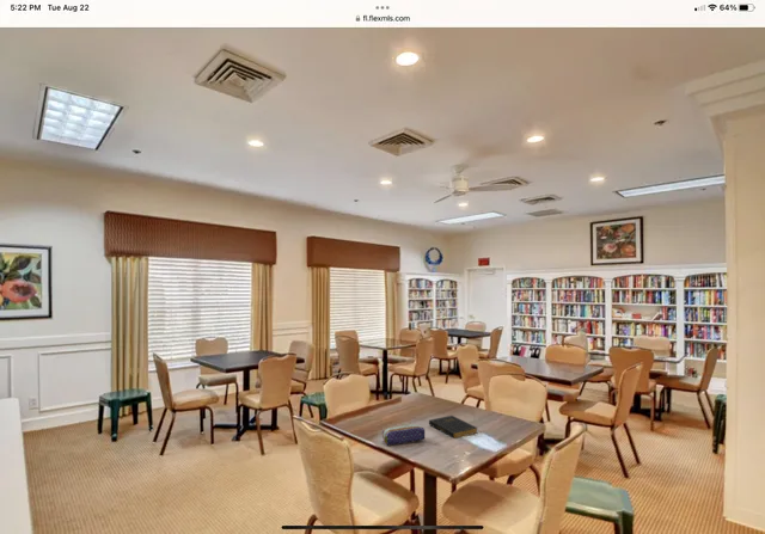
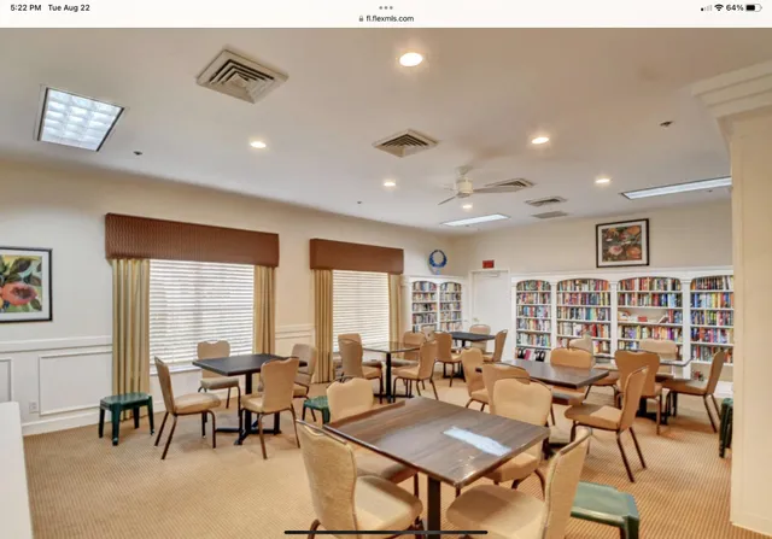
- book [428,415,478,440]
- pencil case [381,423,426,446]
